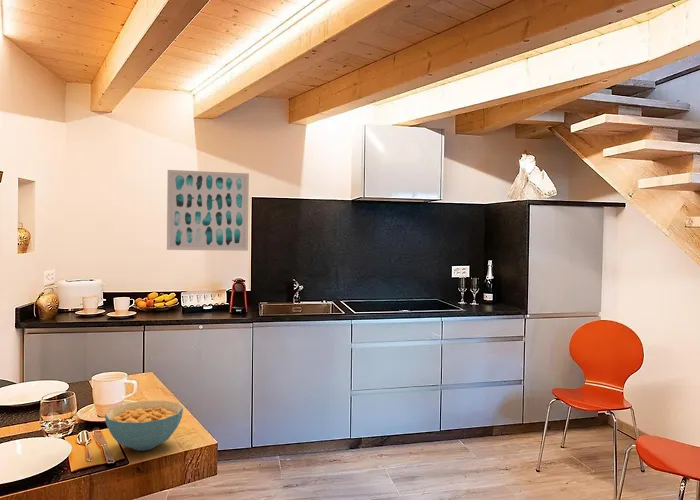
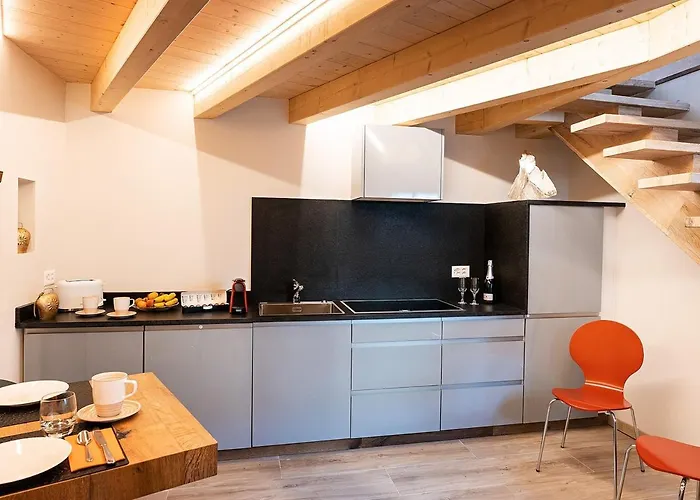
- wall art [166,169,250,252]
- cereal bowl [104,400,184,452]
